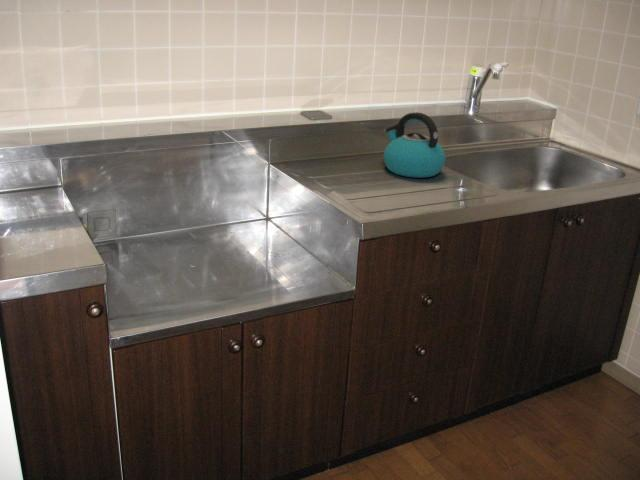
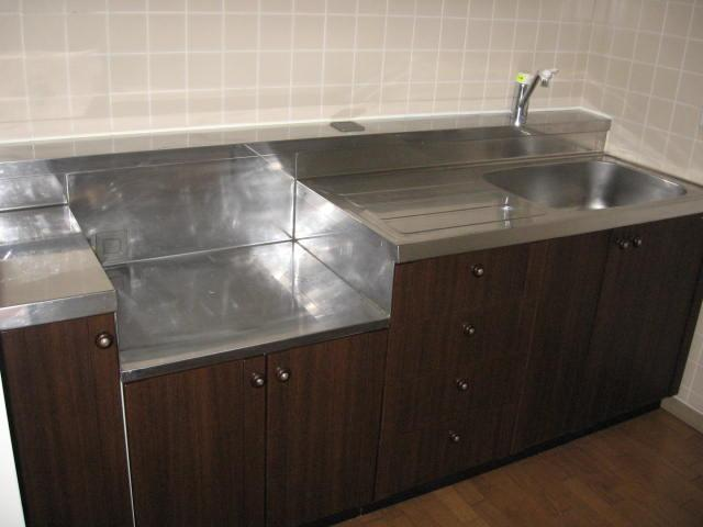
- kettle [383,111,446,179]
